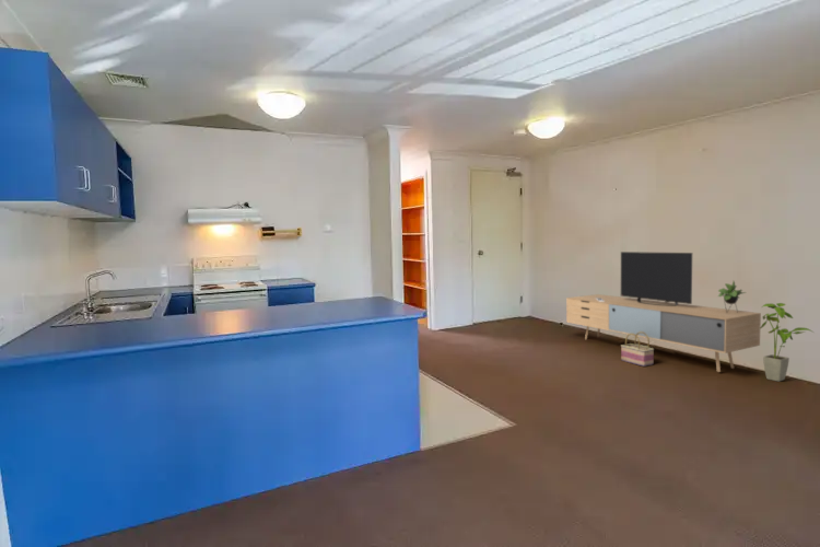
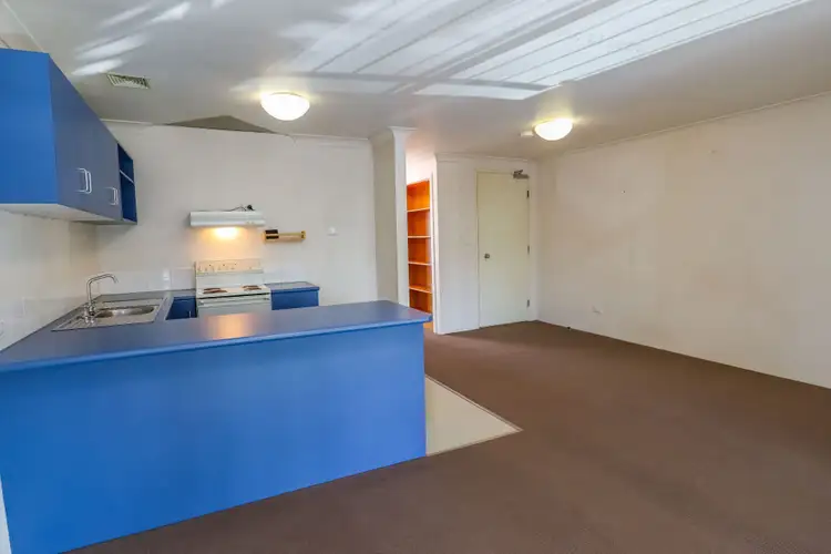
- media console [565,251,762,373]
- house plant [760,302,815,383]
- basket [620,331,655,368]
